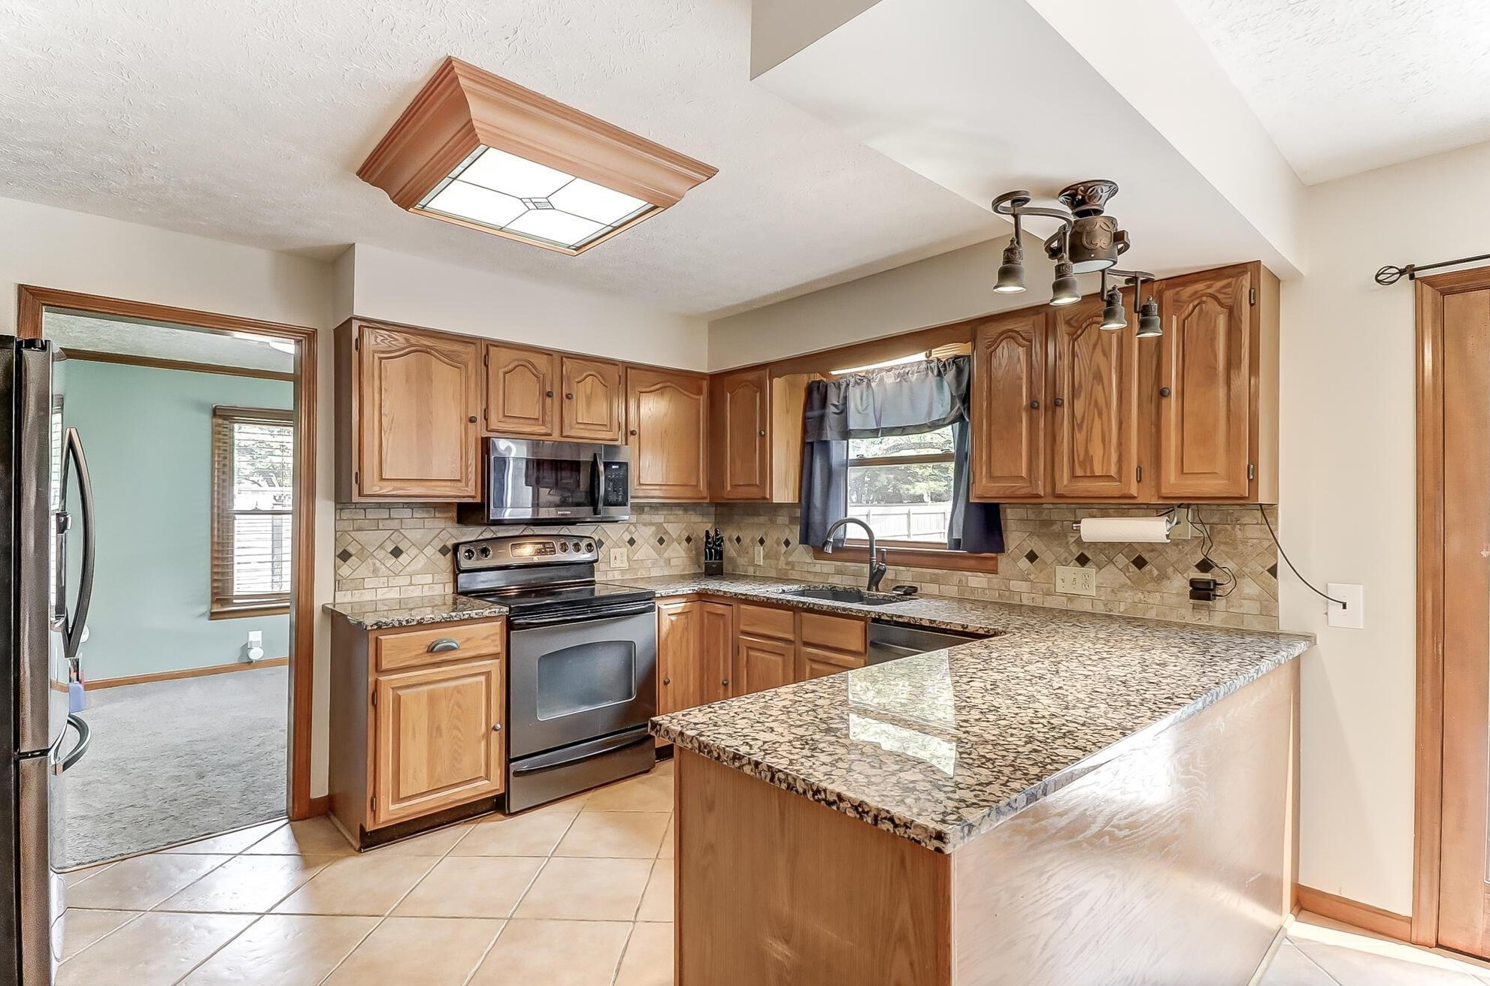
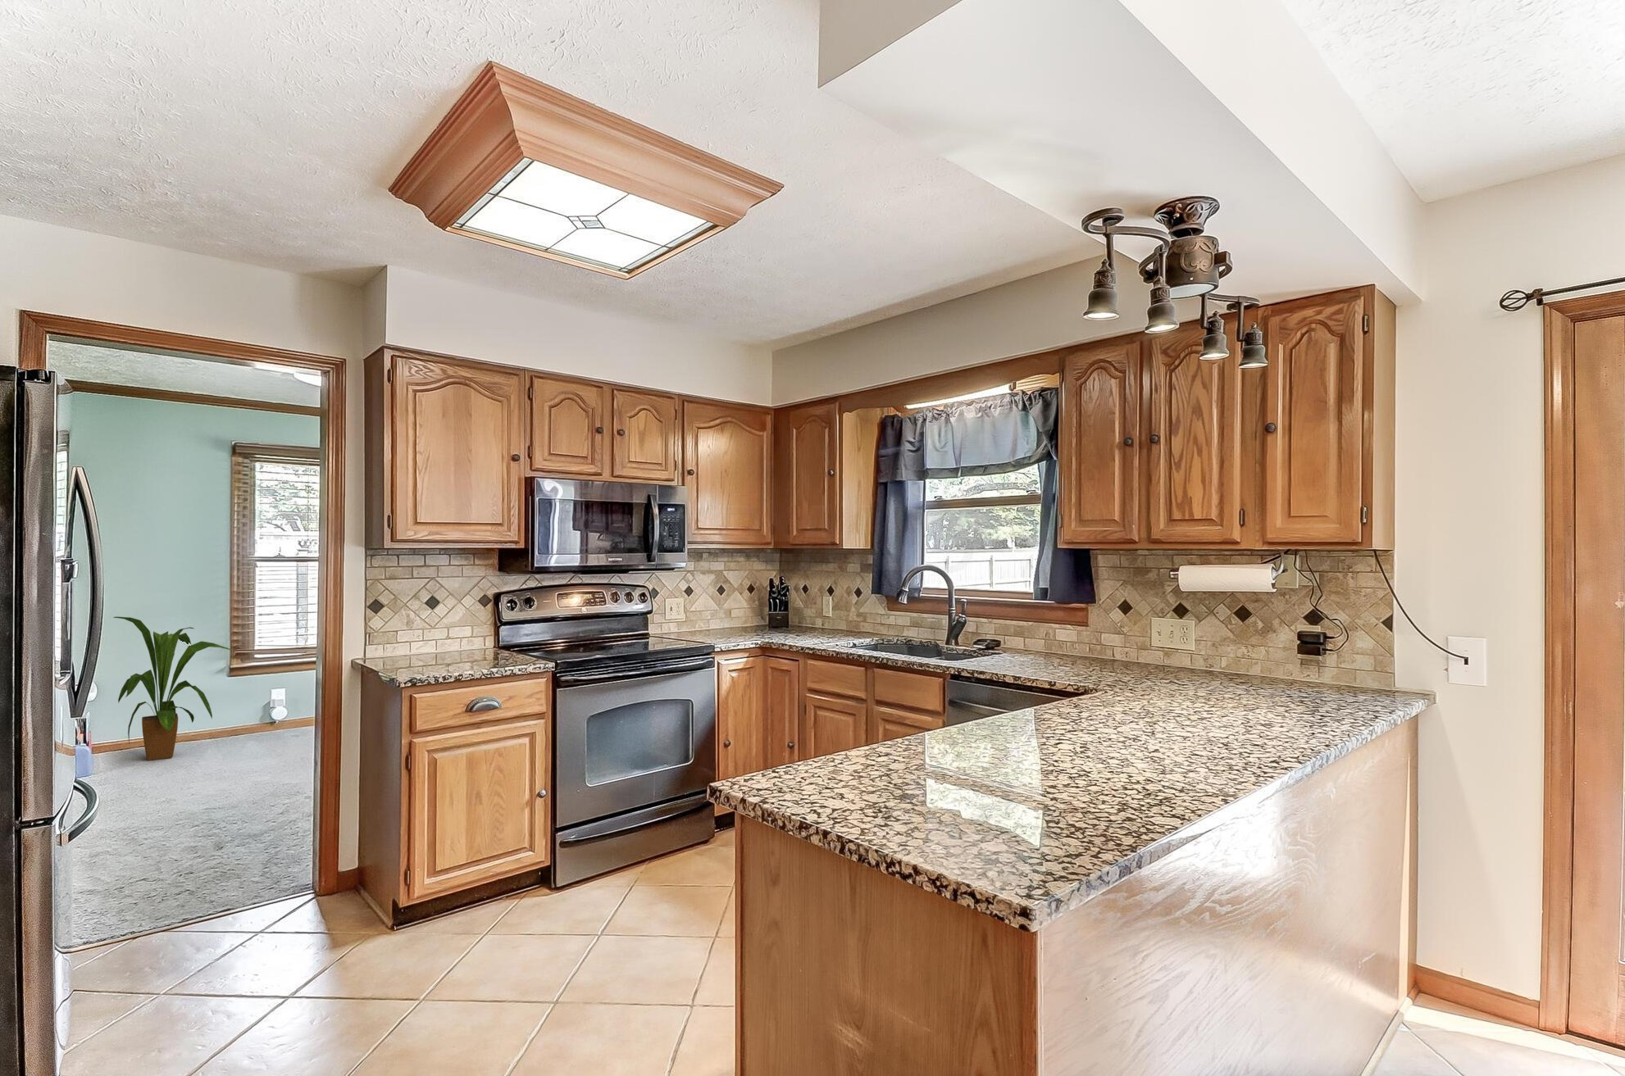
+ house plant [113,616,234,761]
